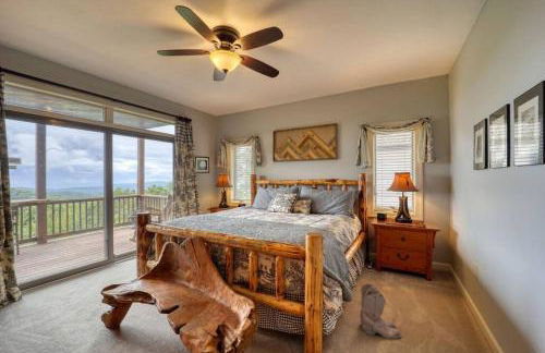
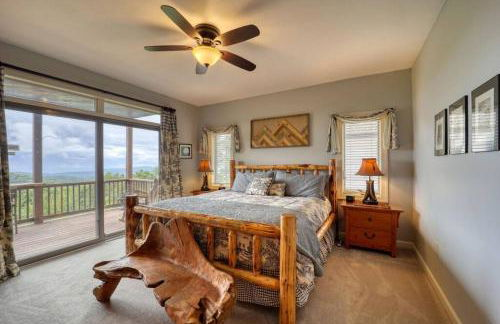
- boots [359,281,402,340]
